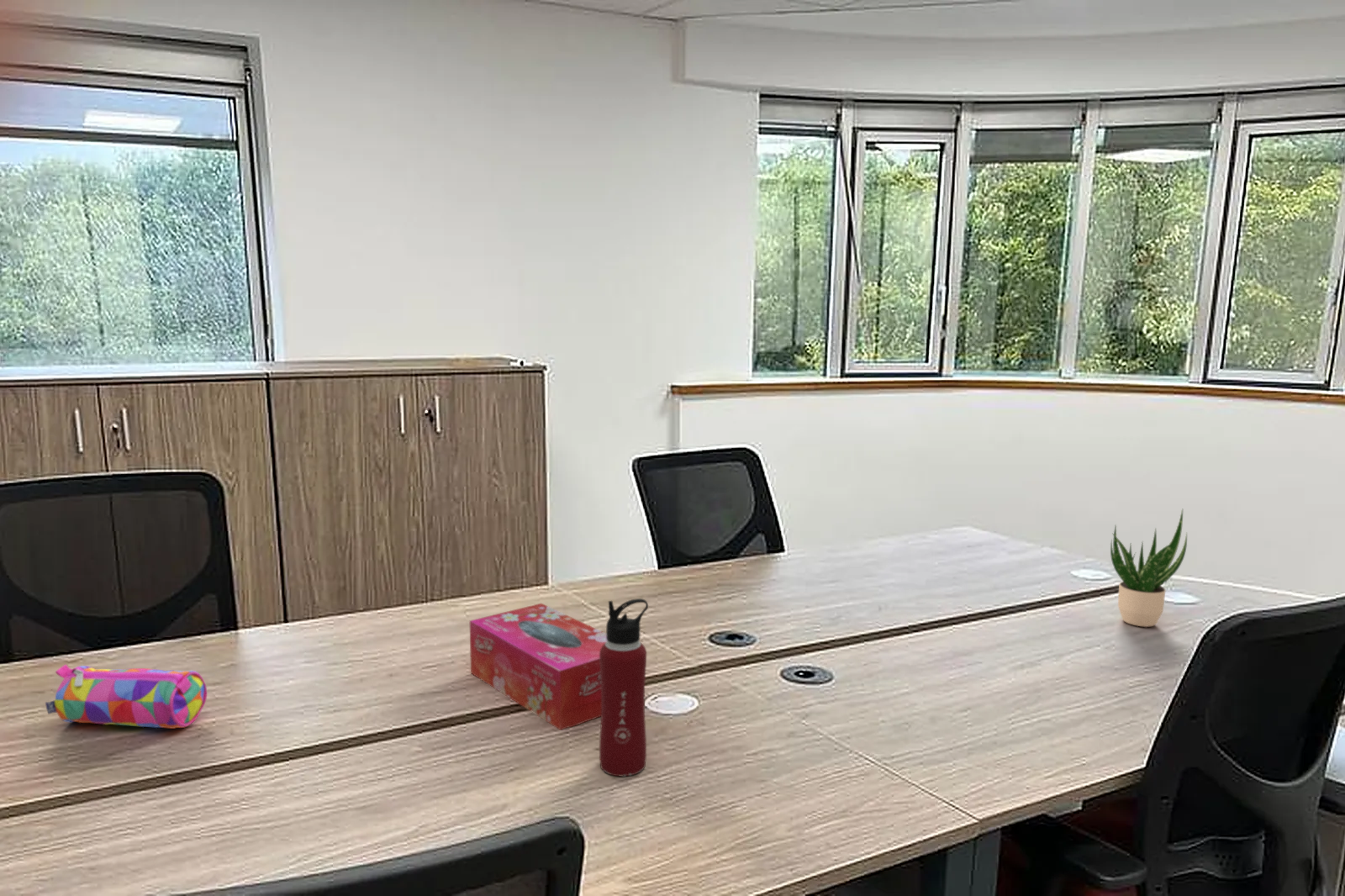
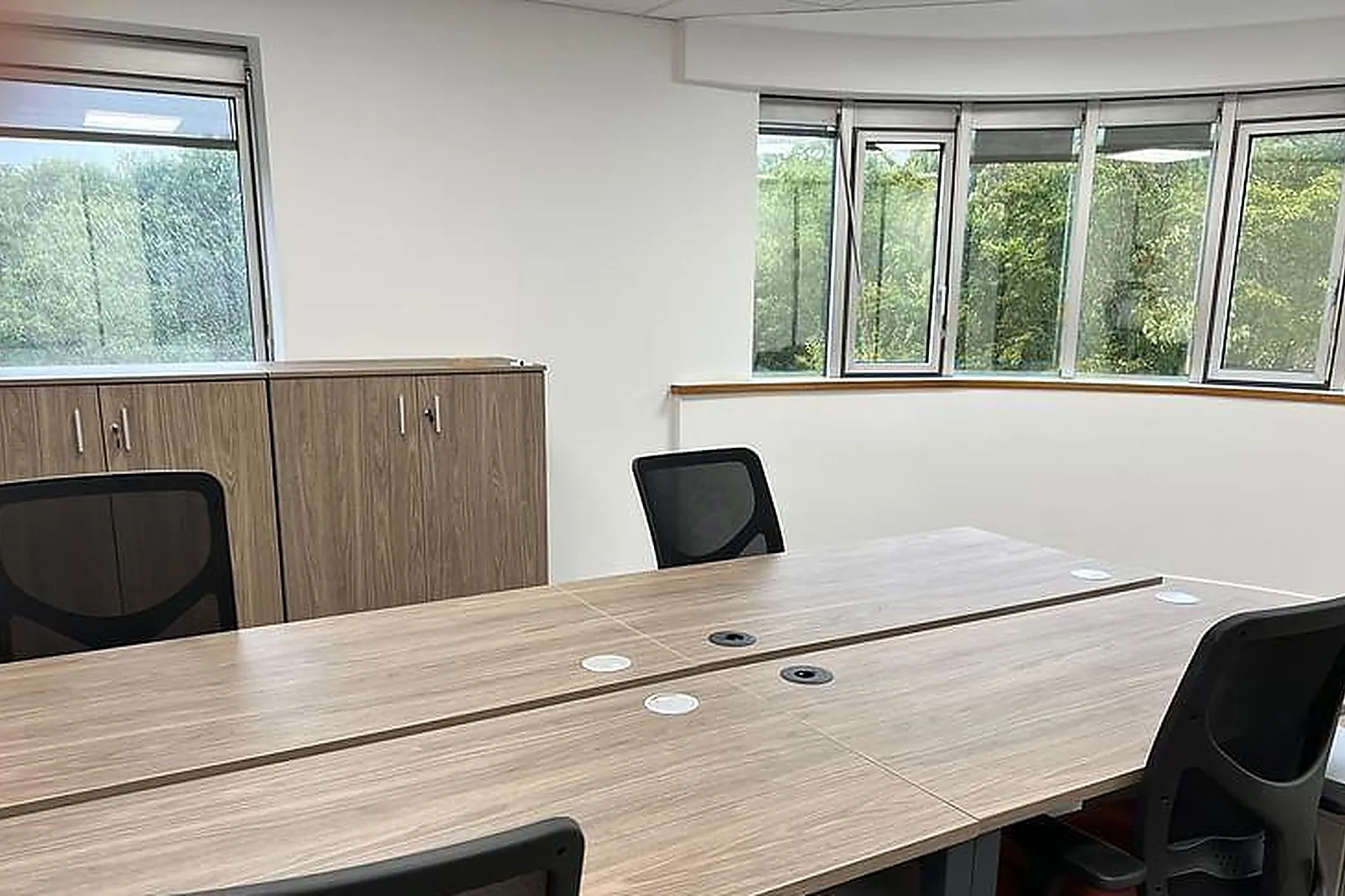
- potted plant [1110,509,1188,628]
- water bottle [599,598,649,777]
- tissue box [468,603,607,731]
- pencil case [45,664,208,730]
